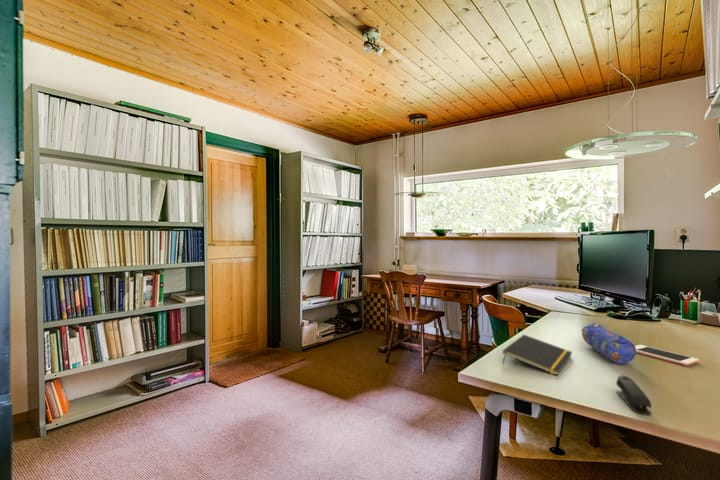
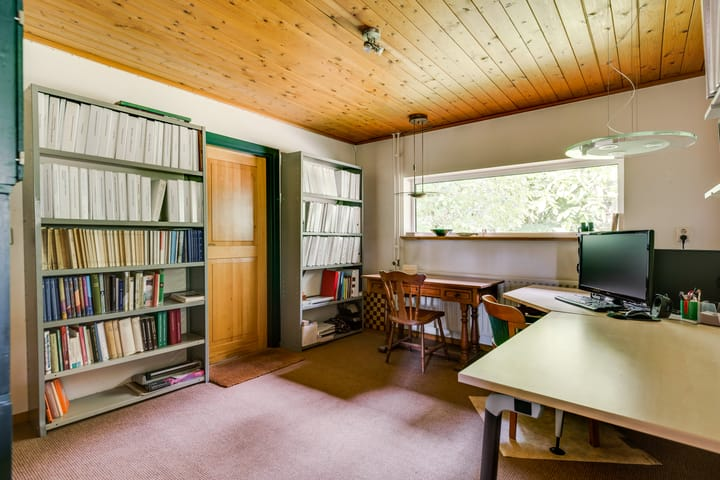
- cell phone [635,344,700,367]
- notepad [502,334,573,376]
- pencil case [580,322,637,365]
- stapler [615,374,653,415]
